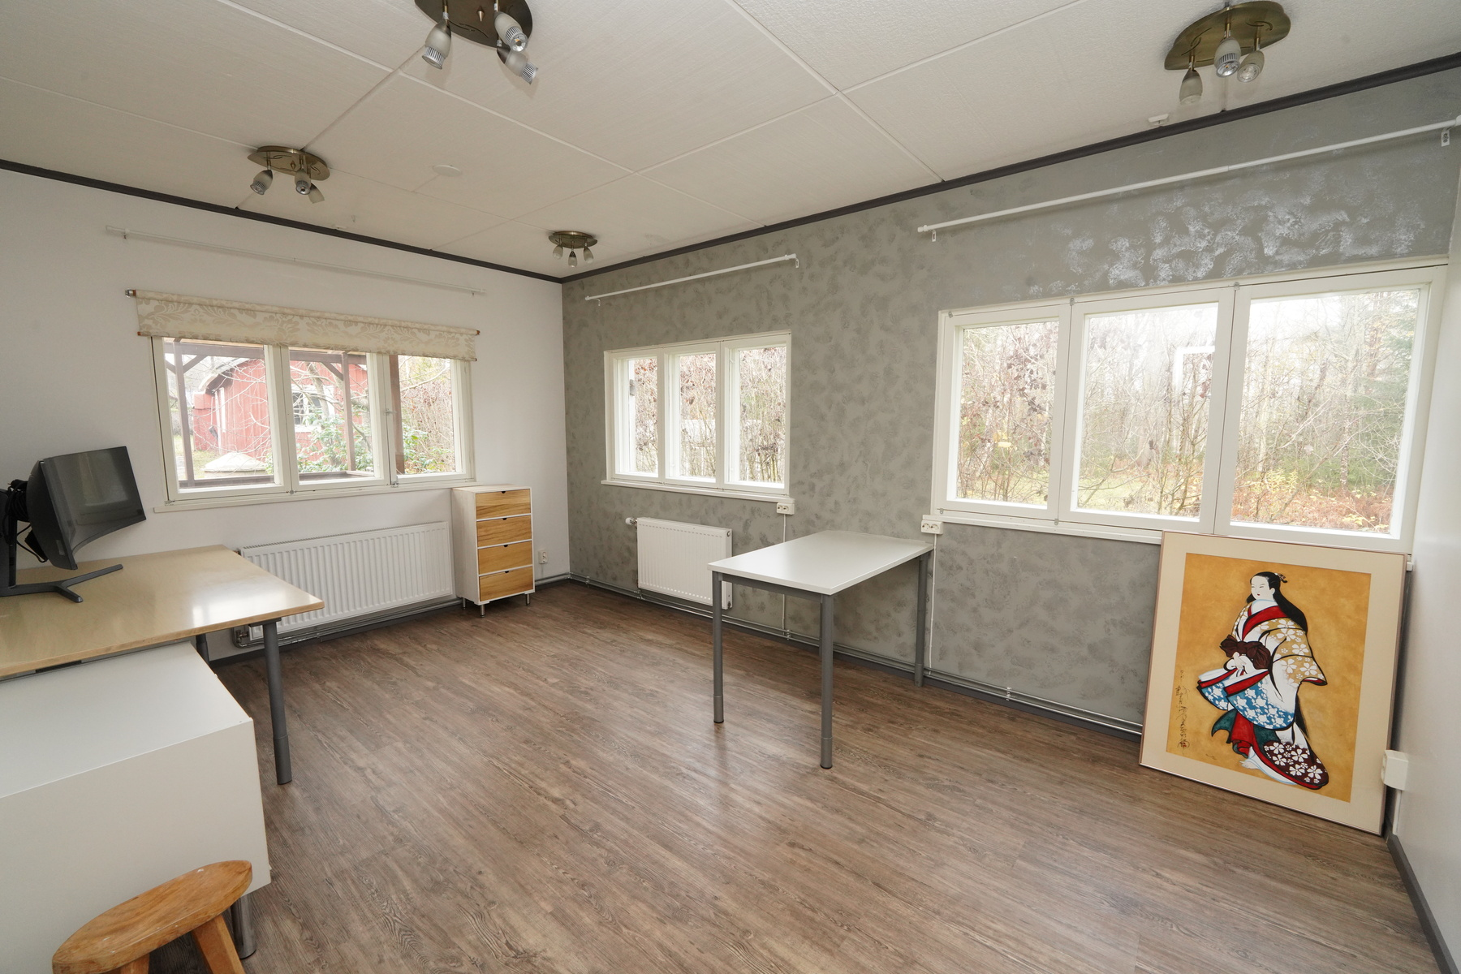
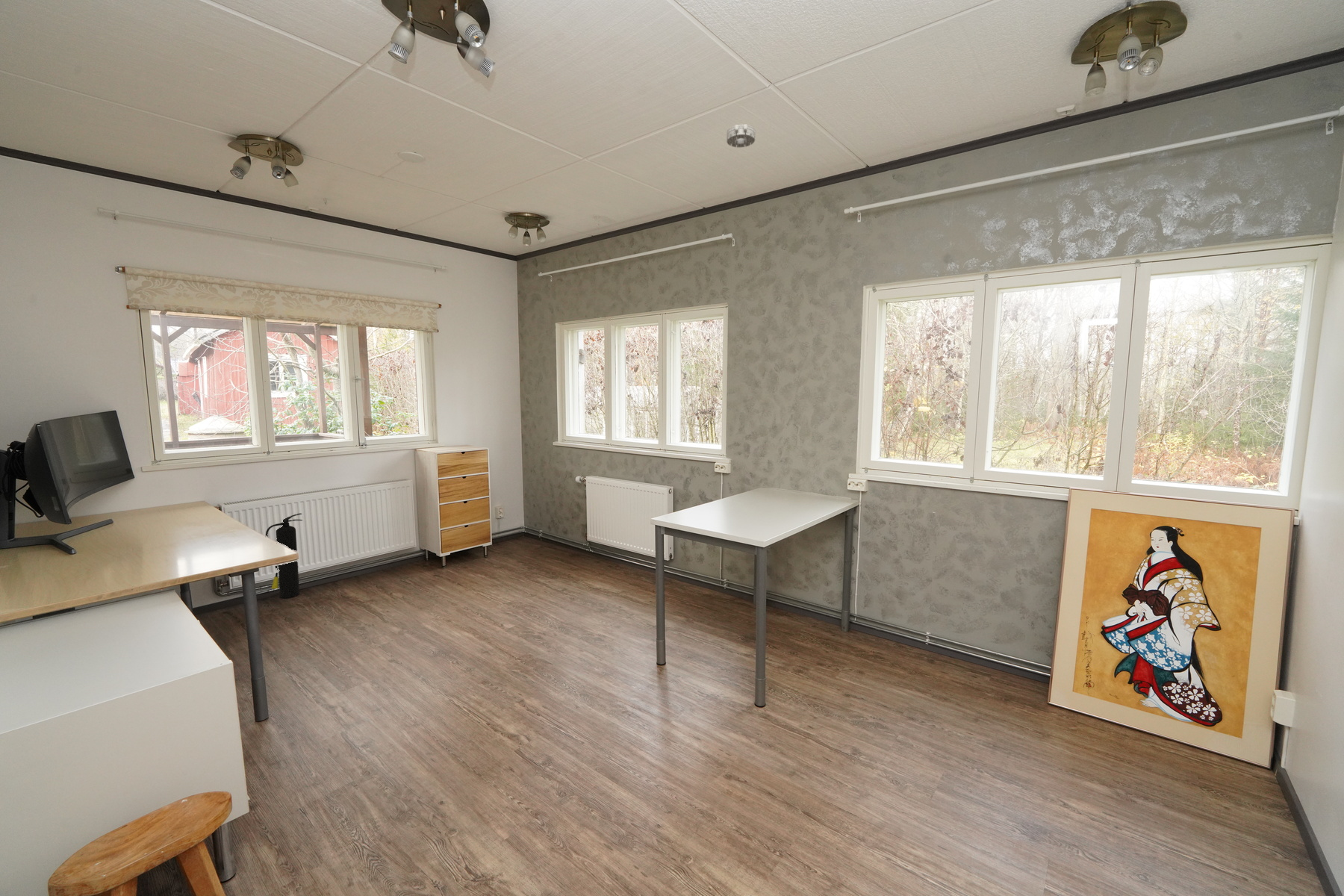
+ smoke detector [726,123,756,148]
+ fire extinguisher [265,513,303,599]
